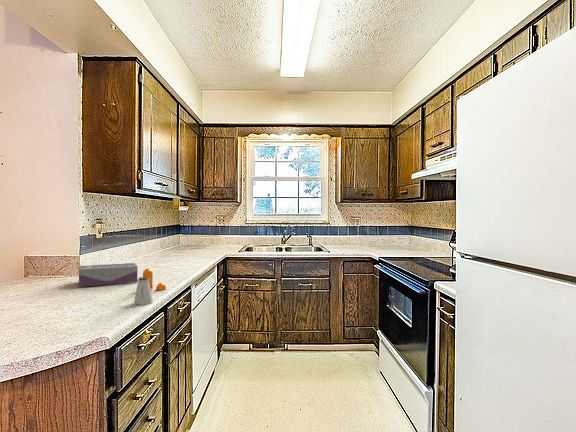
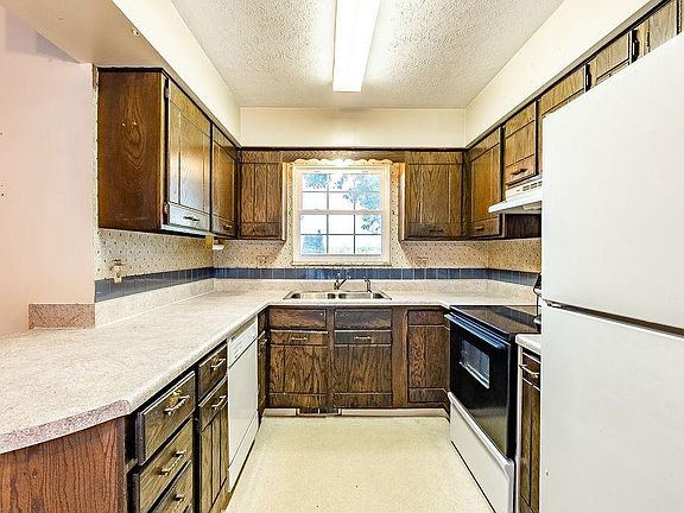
- saltshaker [133,276,154,306]
- tissue box [78,262,138,288]
- pepper shaker [142,268,167,291]
